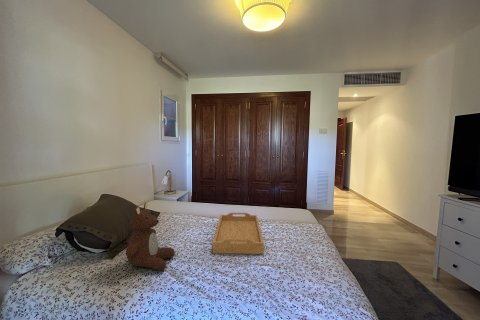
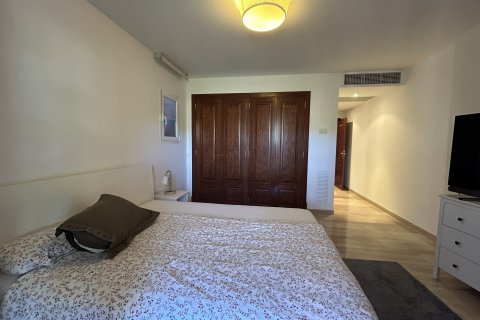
- teddy bear [125,201,176,272]
- serving tray [212,211,265,255]
